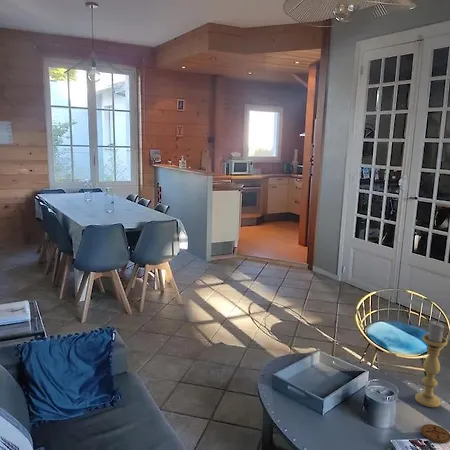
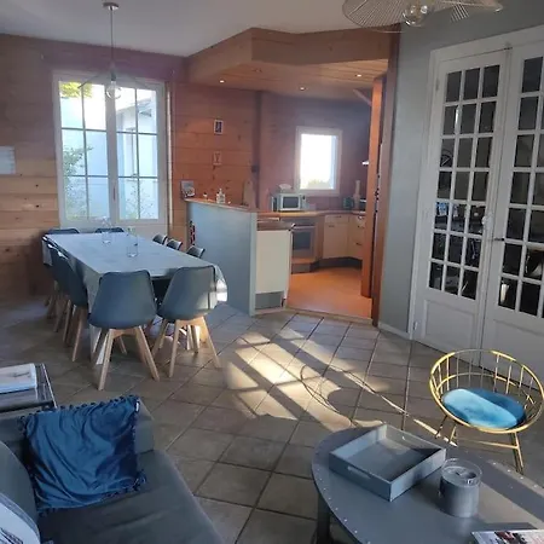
- candle holder [414,320,448,408]
- coaster [420,423,450,444]
